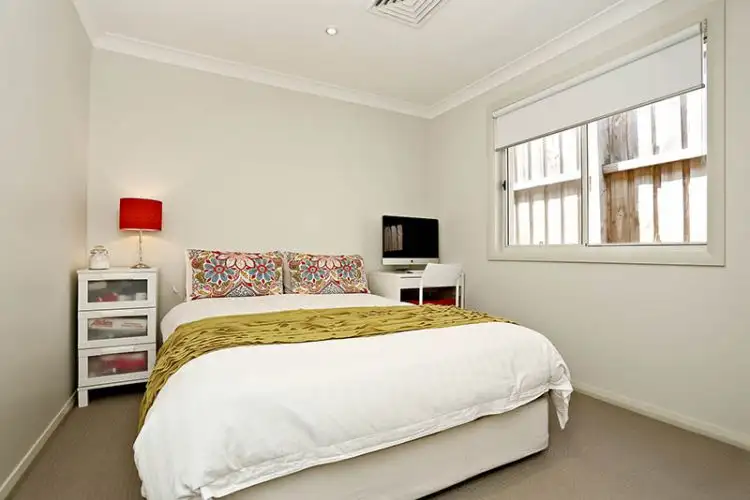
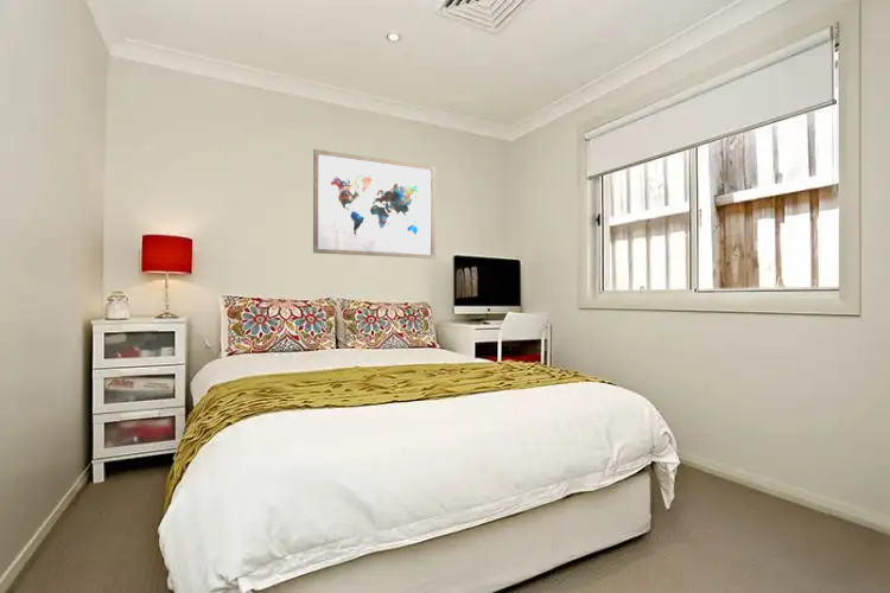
+ wall art [312,148,437,260]
